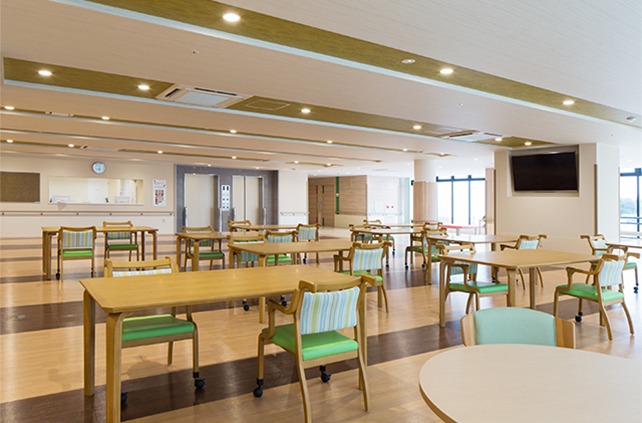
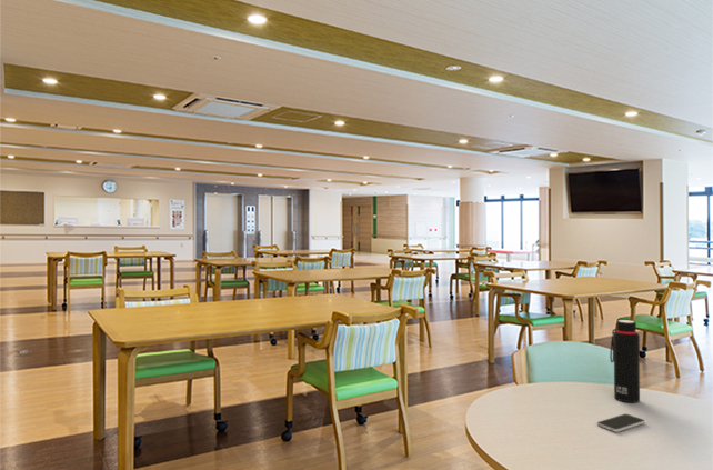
+ water bottle [609,319,641,403]
+ smartphone [596,413,646,433]
